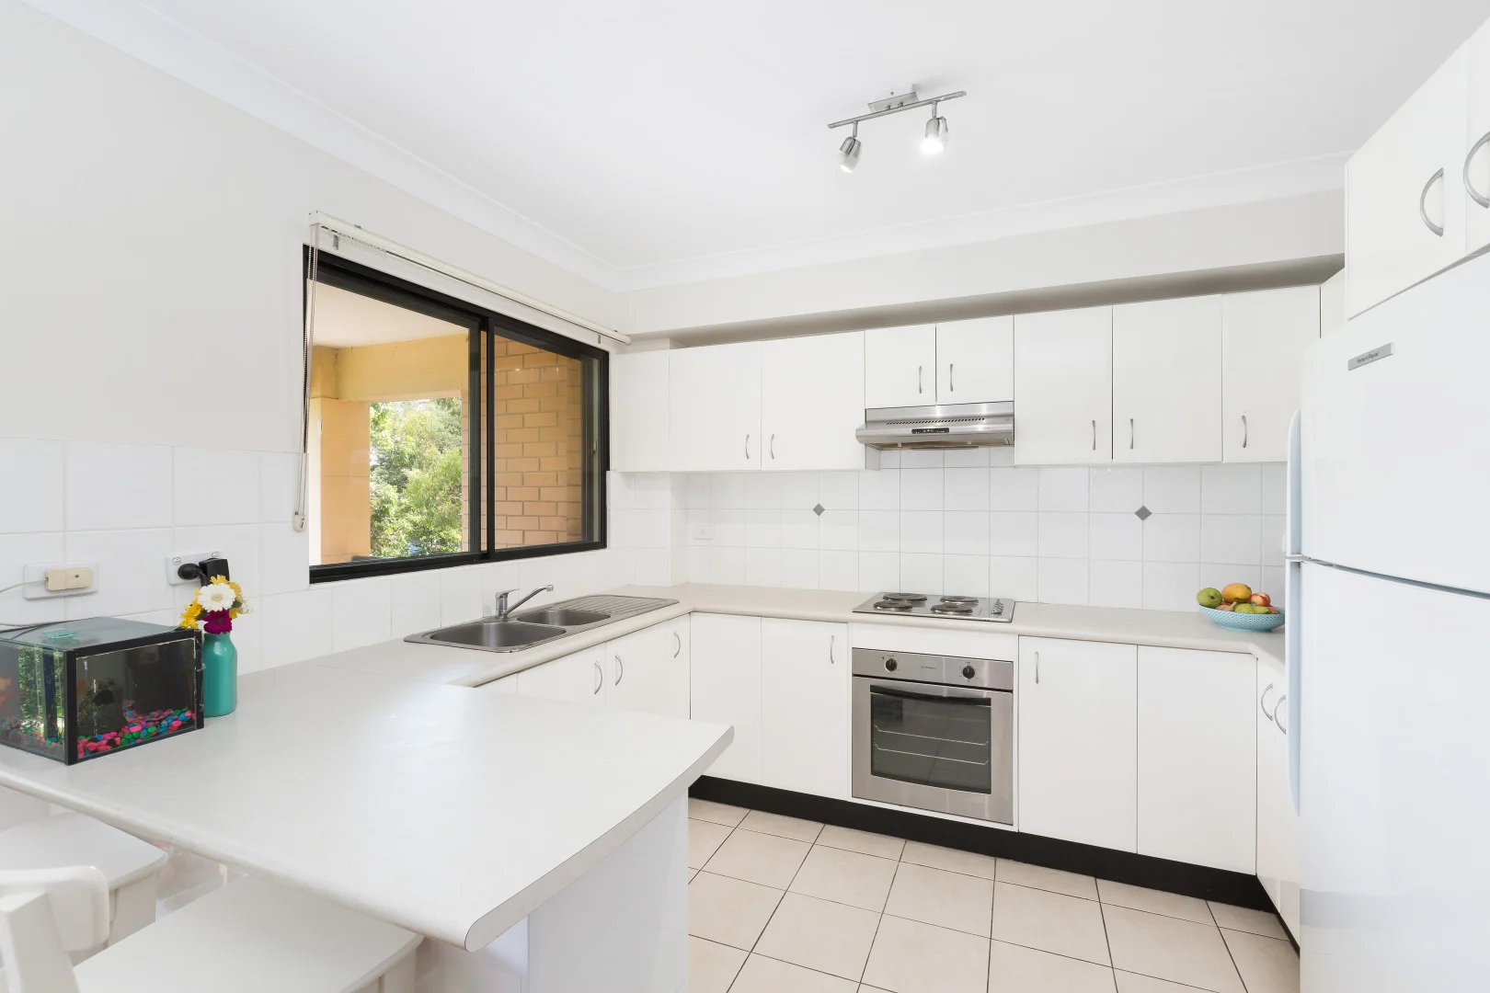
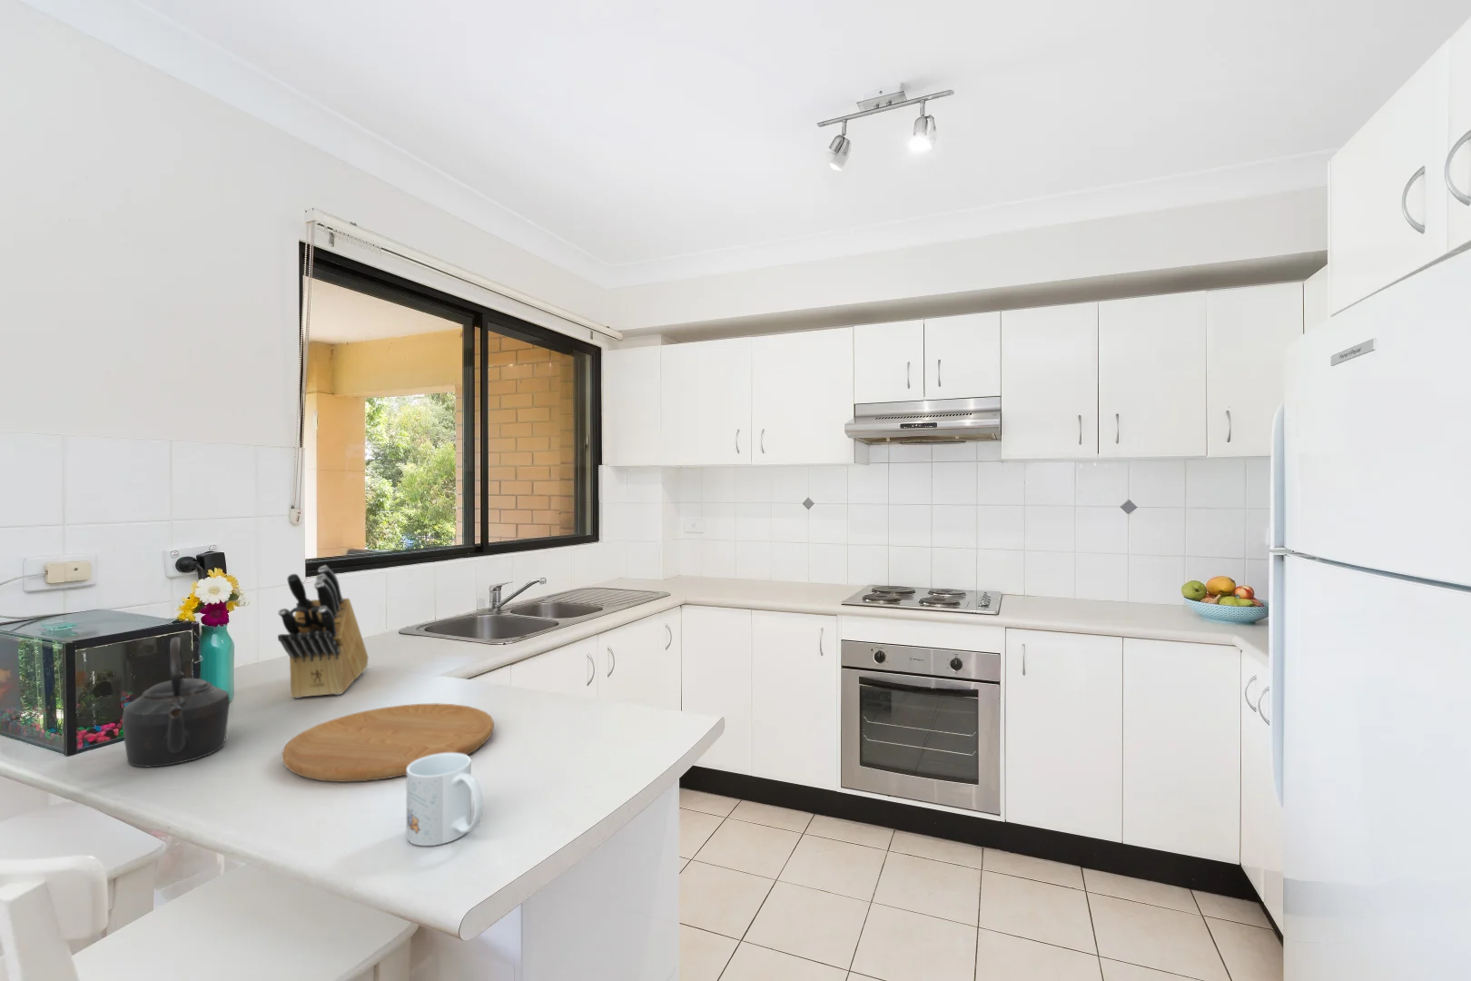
+ knife block [277,564,370,700]
+ cutting board [281,702,495,783]
+ kettle [120,636,231,768]
+ mug [406,753,484,846]
